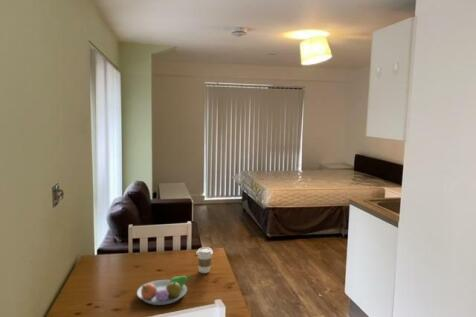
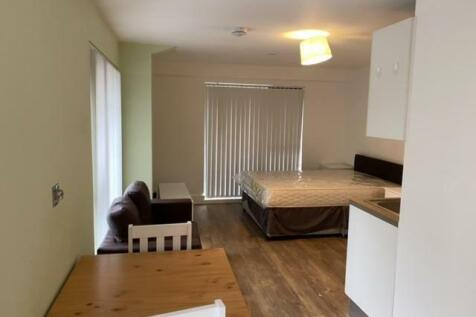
- fruit bowl [136,275,193,306]
- coffee cup [196,246,214,274]
